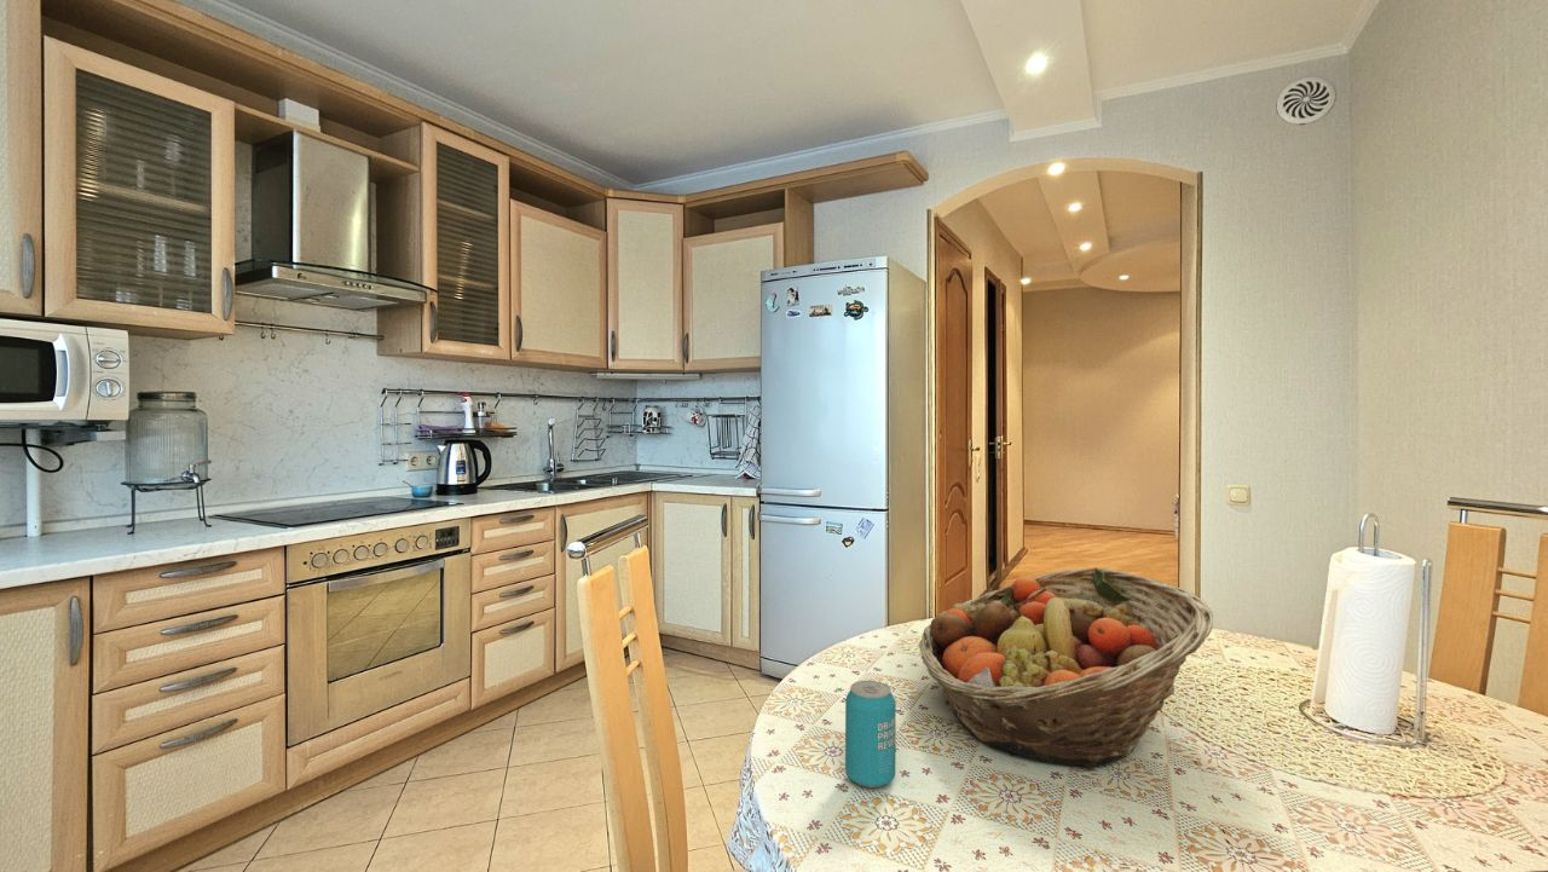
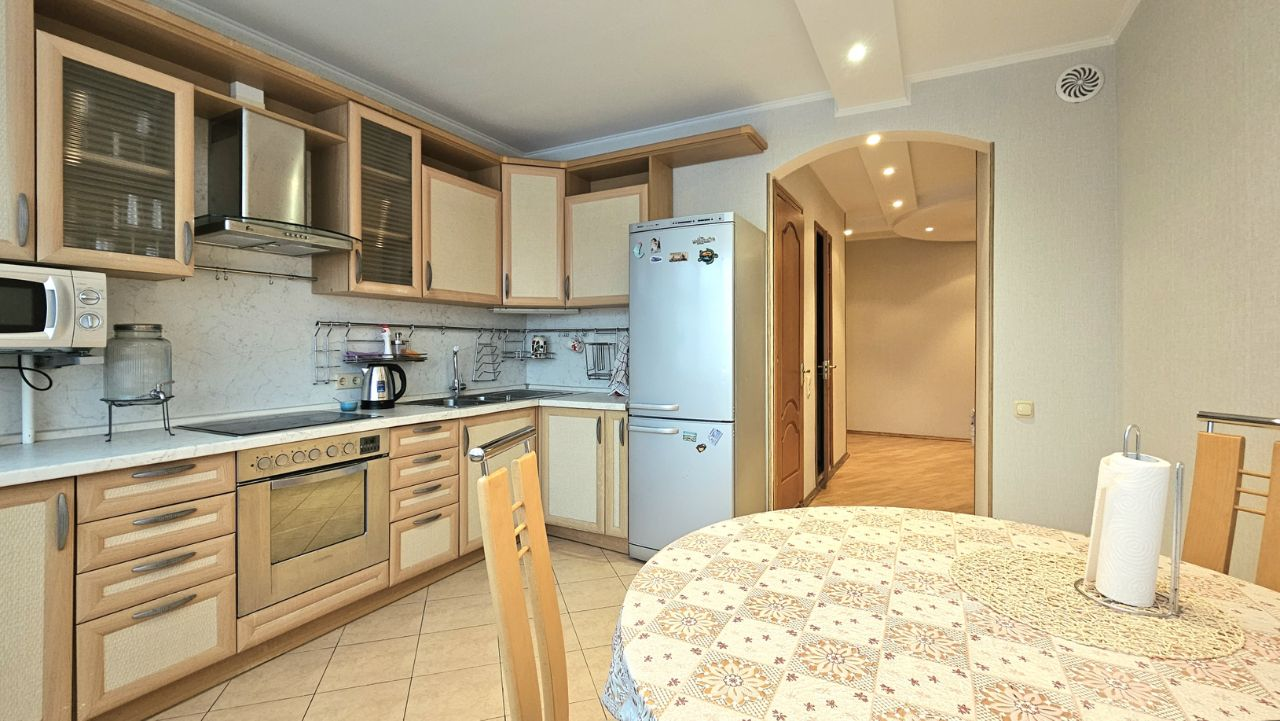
- fruit basket [918,567,1214,770]
- beverage can [844,680,897,789]
